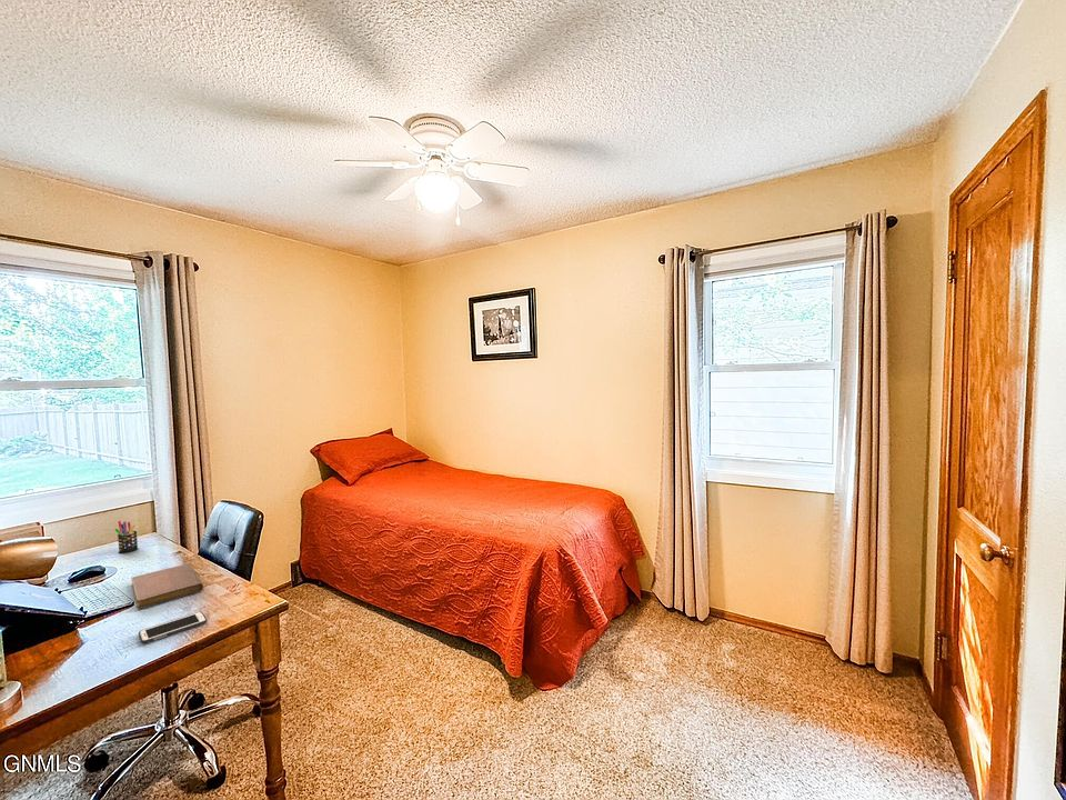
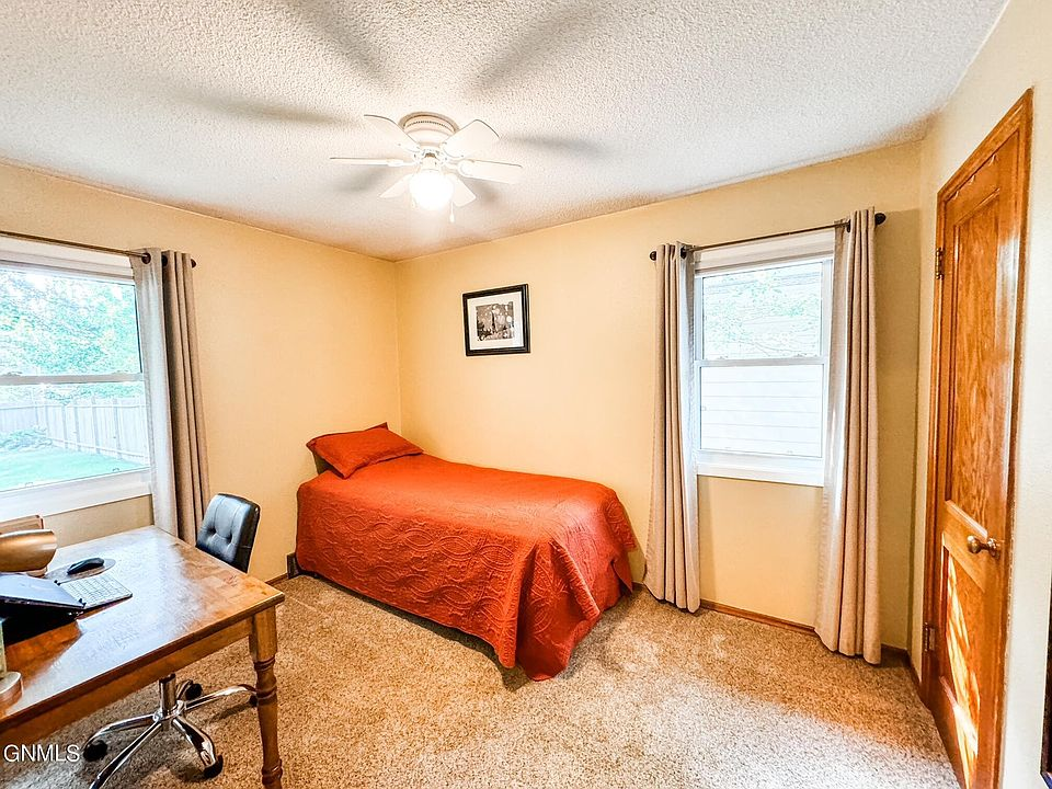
- pen holder [114,520,139,554]
- cell phone [138,610,208,644]
- notebook [131,562,204,610]
